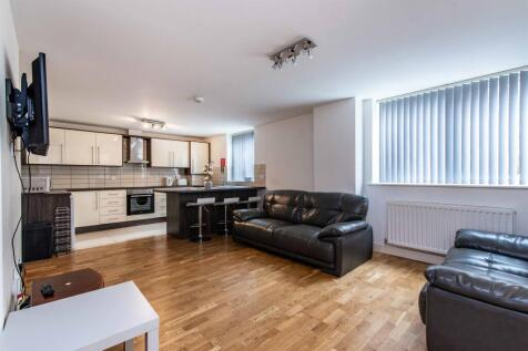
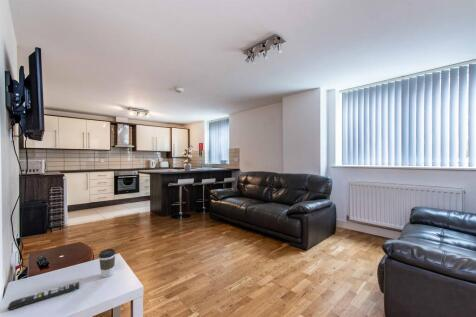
+ remote control [6,281,80,312]
+ coffee cup [98,248,117,278]
